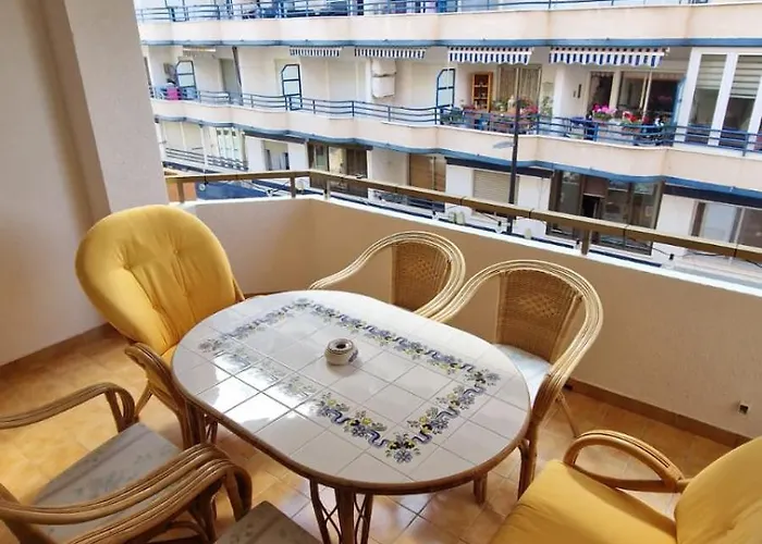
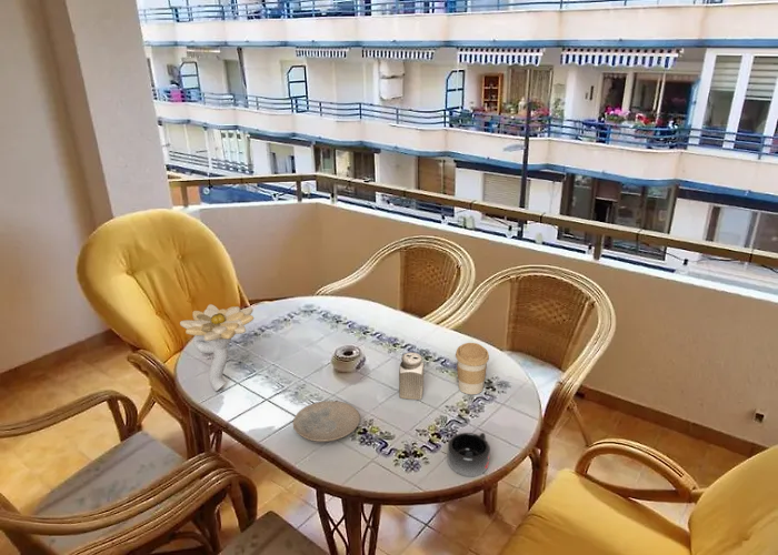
+ coffee cup [455,342,490,395]
+ flower [179,303,255,392]
+ plate [292,400,361,443]
+ mug [447,432,491,477]
+ salt shaker [398,352,425,401]
